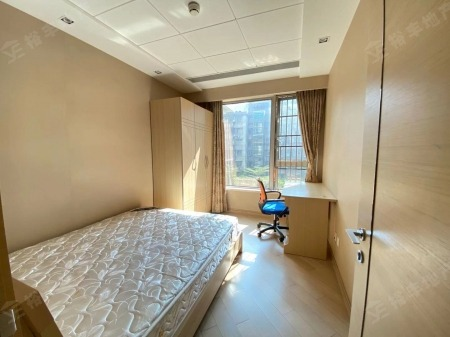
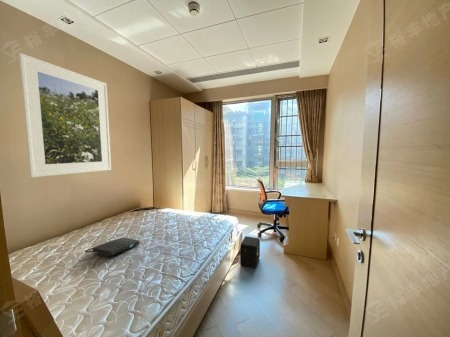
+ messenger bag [84,237,140,257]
+ air purifier [239,235,261,269]
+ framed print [18,52,112,178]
